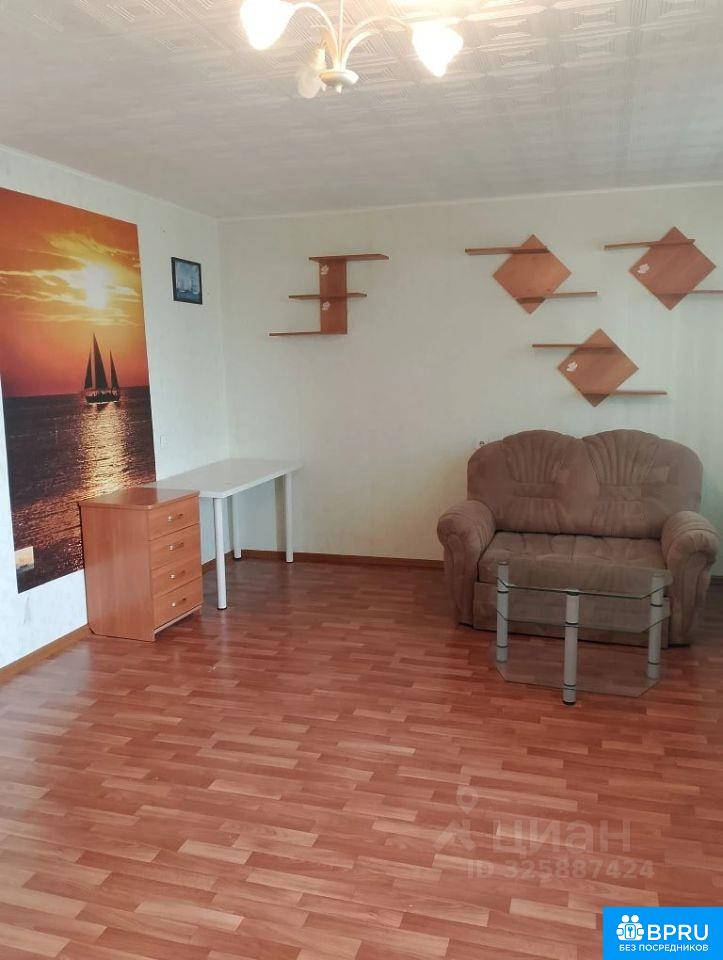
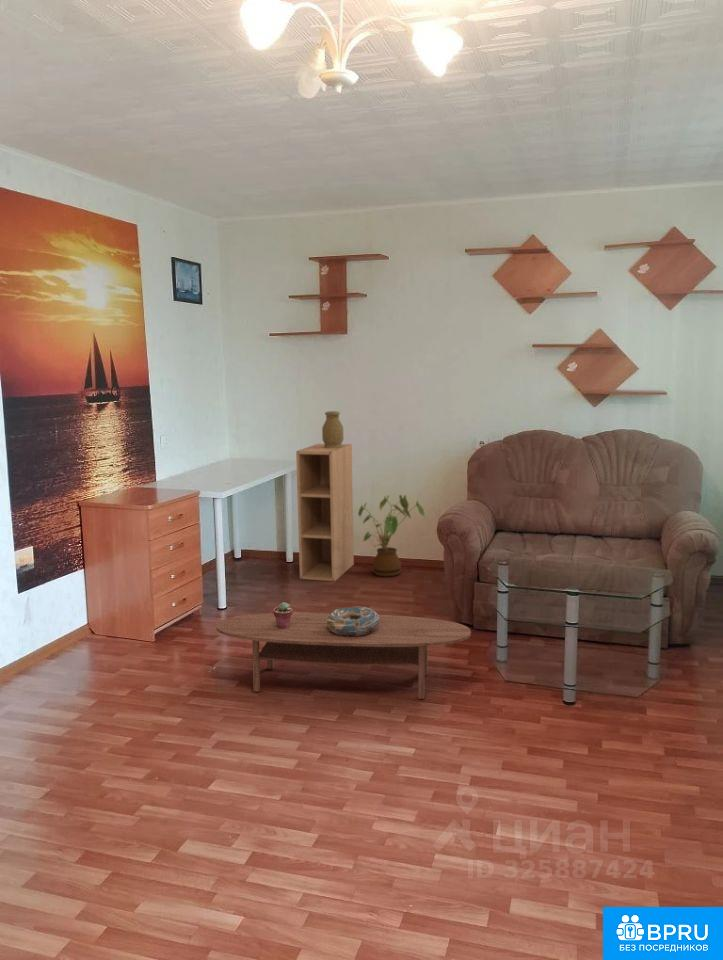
+ coffee table [215,612,472,700]
+ decorative bowl [326,606,379,636]
+ shelving unit [295,443,355,582]
+ house plant [357,494,425,578]
+ decorative jar [321,410,344,448]
+ potted succulent [272,601,293,629]
